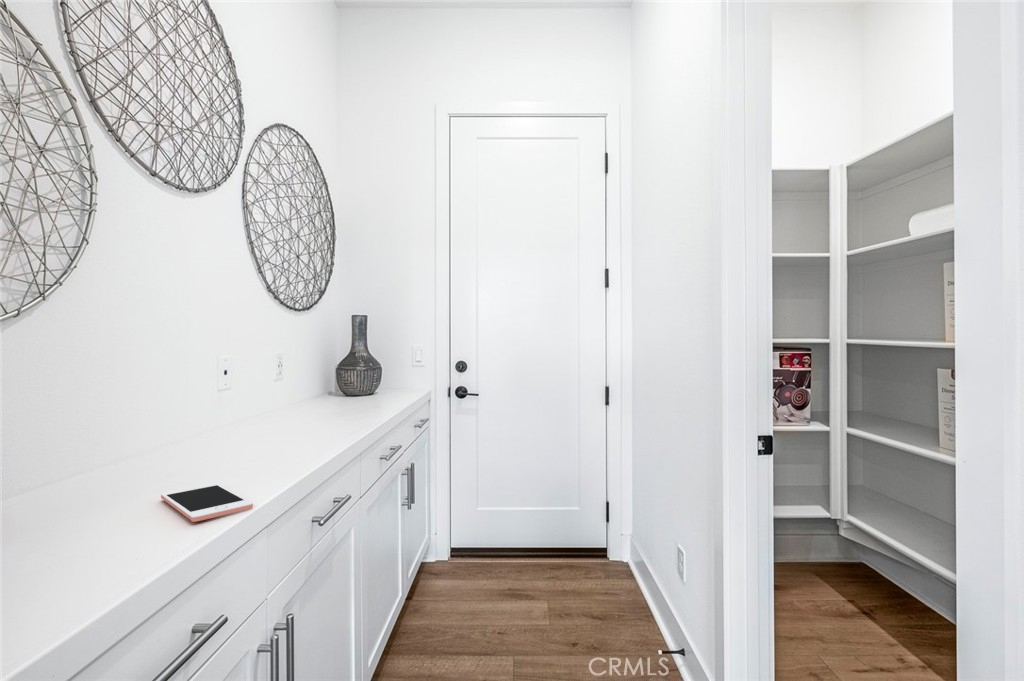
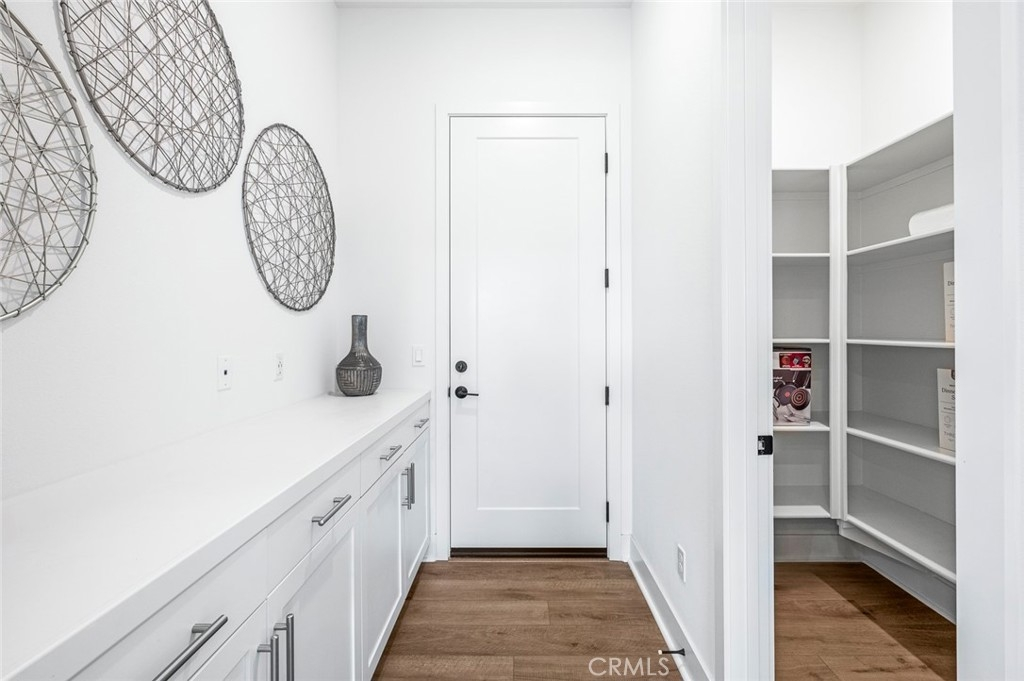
- cell phone [160,482,254,523]
